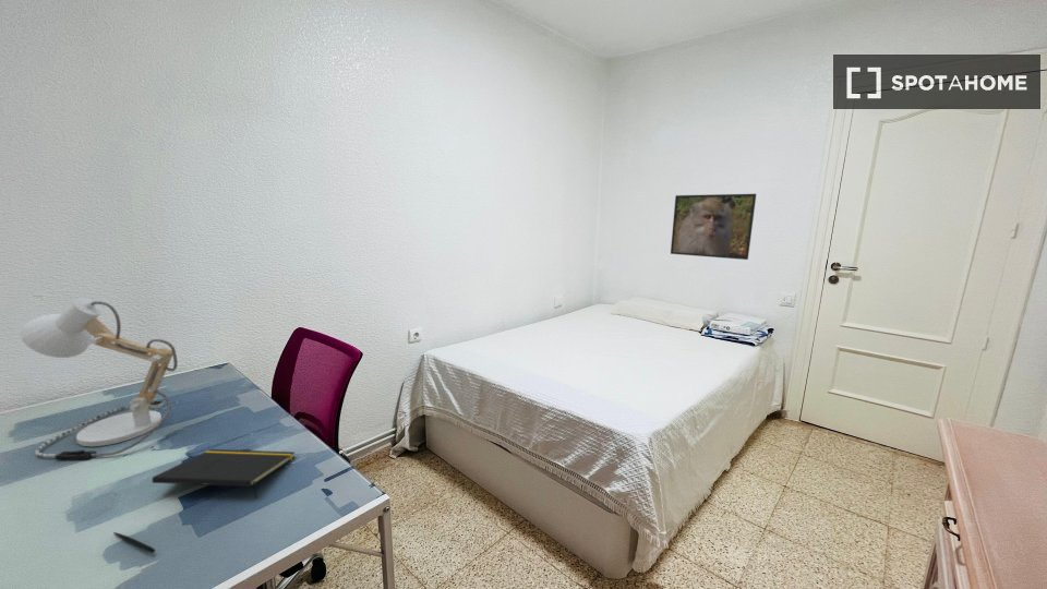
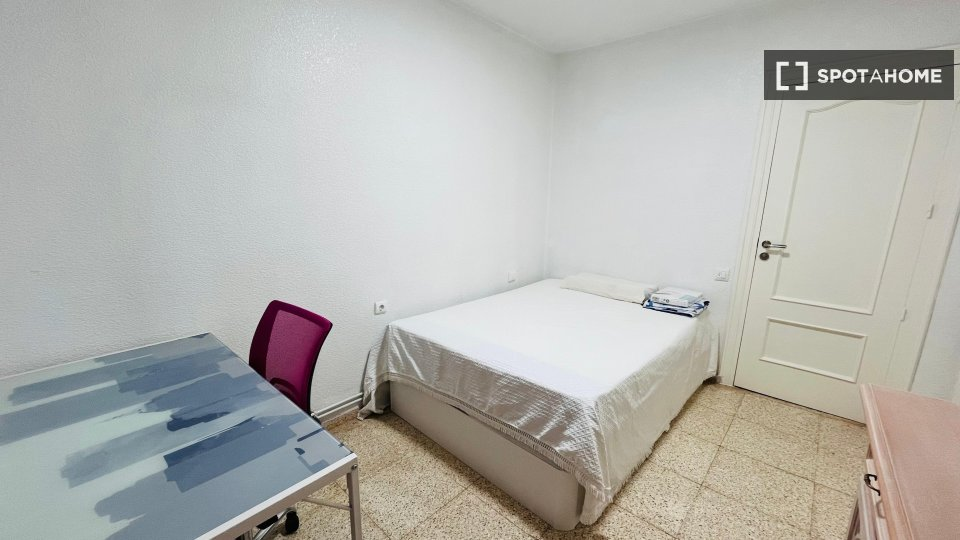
- pen [112,531,156,554]
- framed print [670,193,757,261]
- desk lamp [19,297,179,460]
- notepad [152,448,296,500]
